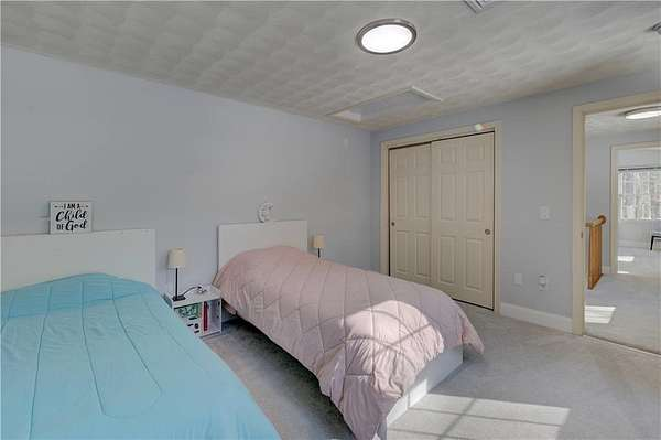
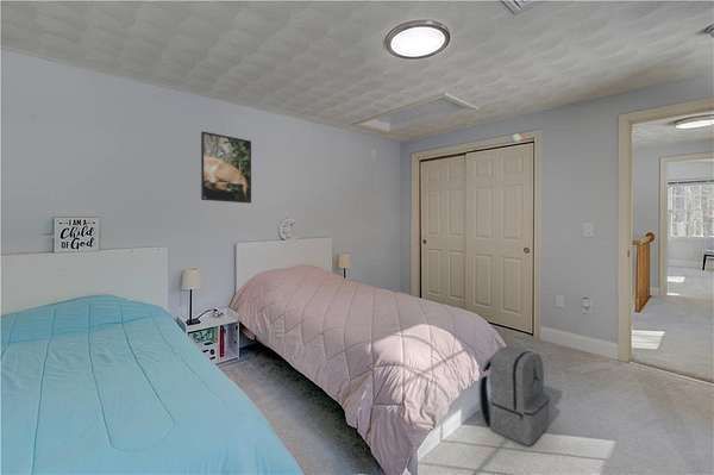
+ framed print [200,130,252,205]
+ backpack [477,345,551,446]
